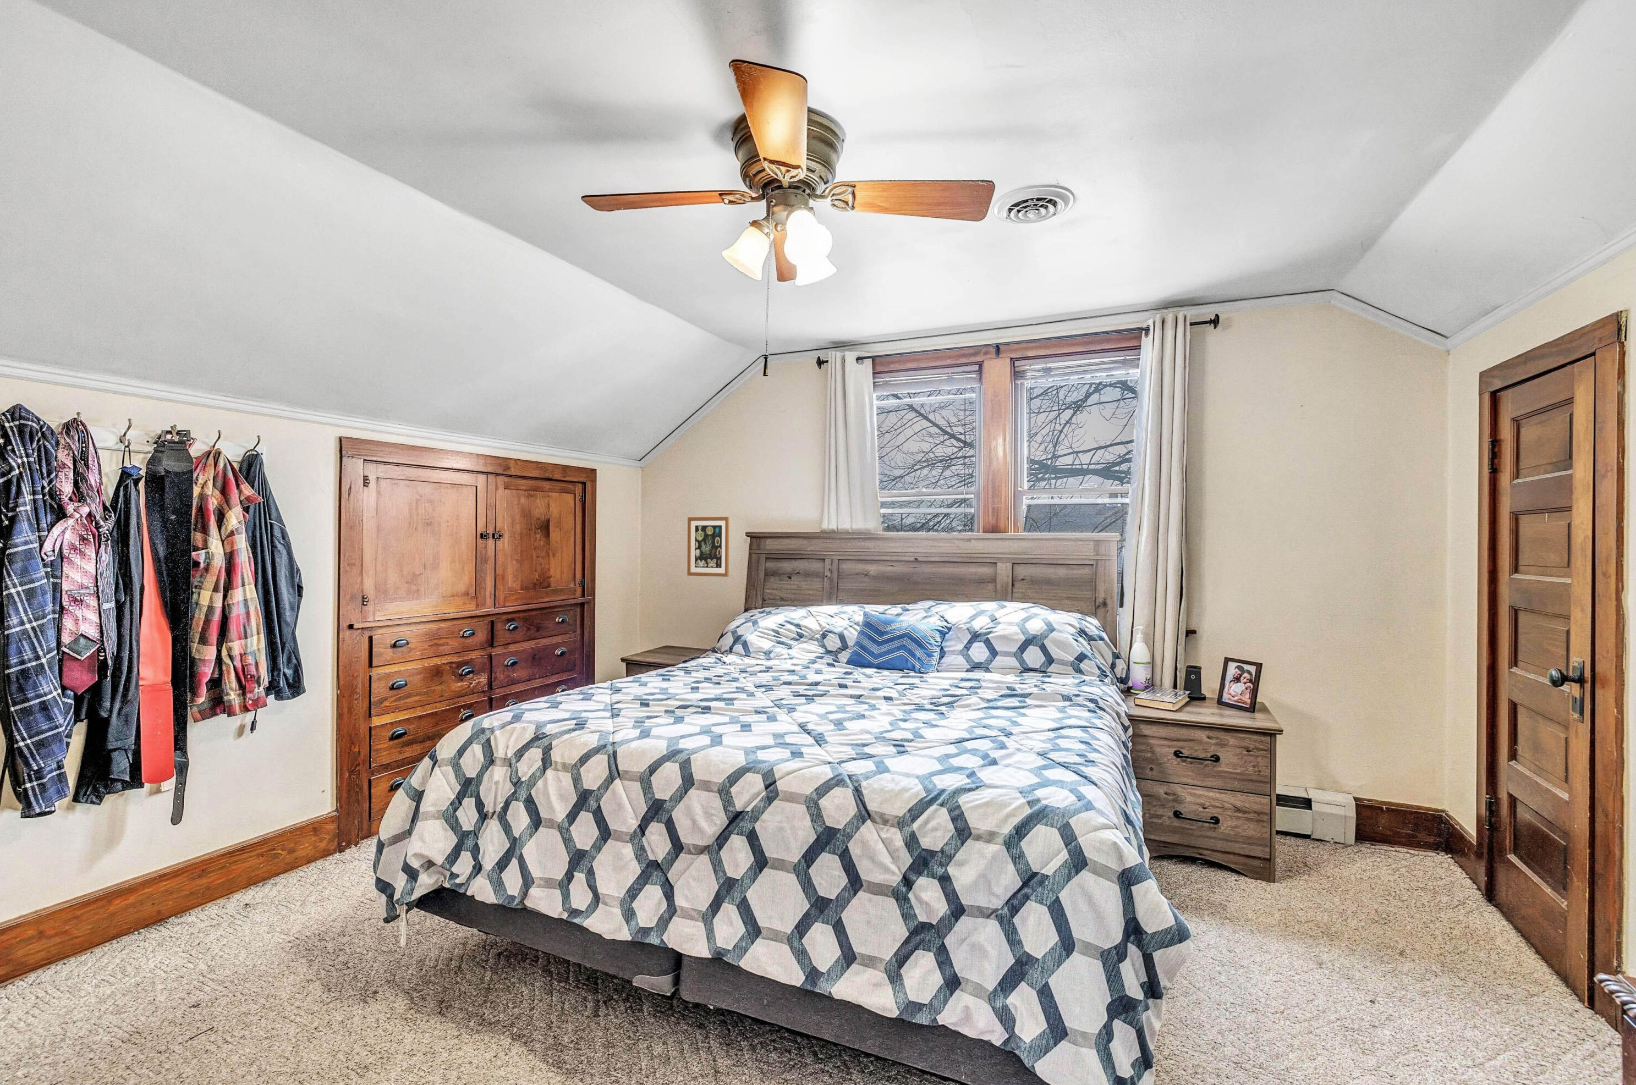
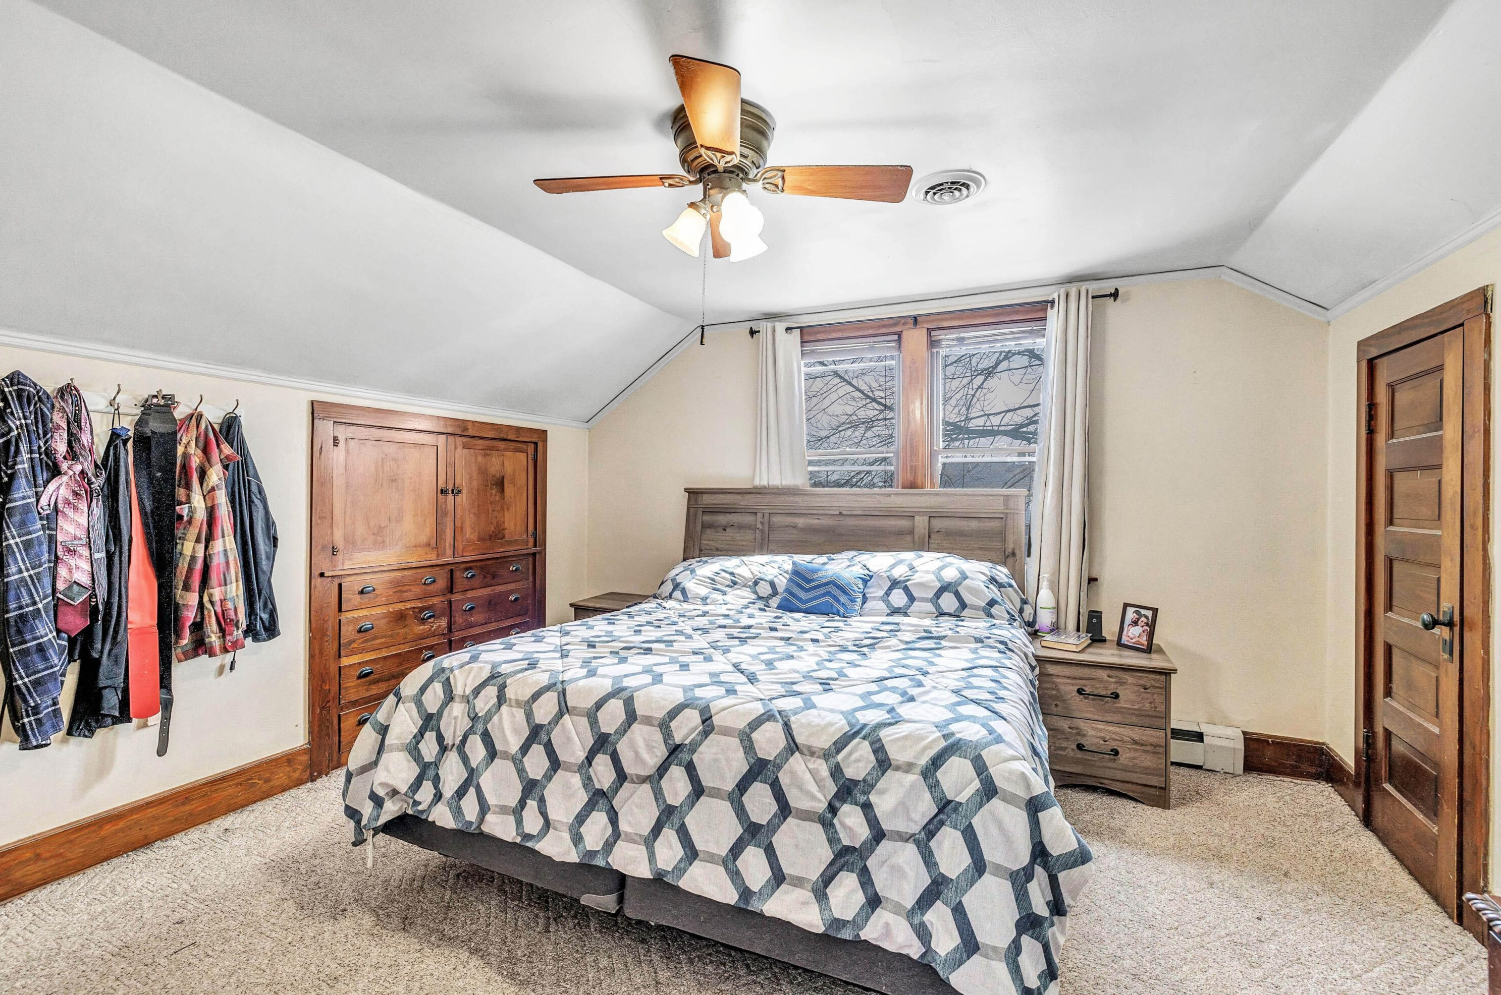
- wall art [687,516,730,578]
